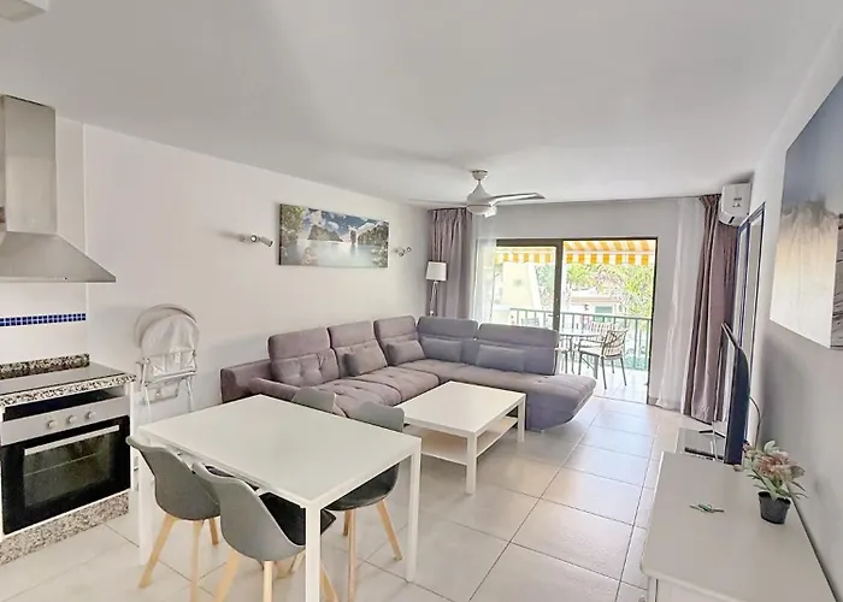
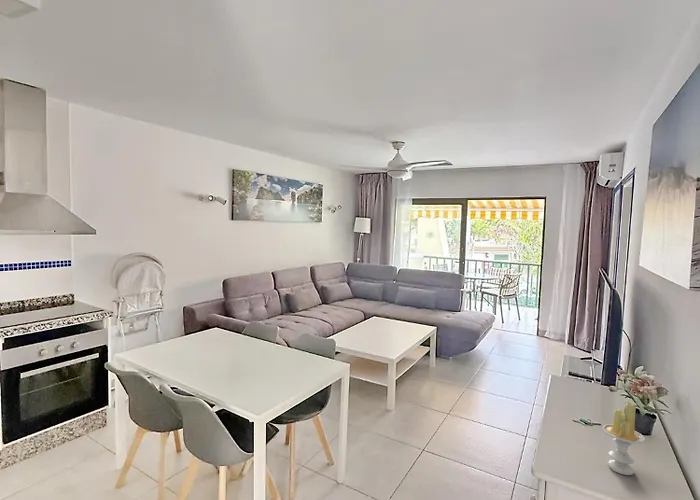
+ candle [601,401,646,476]
